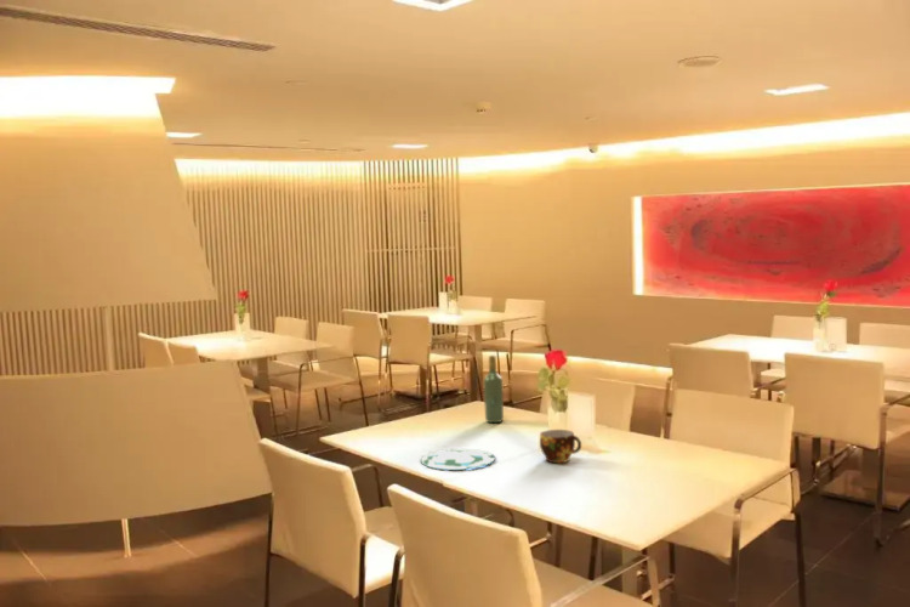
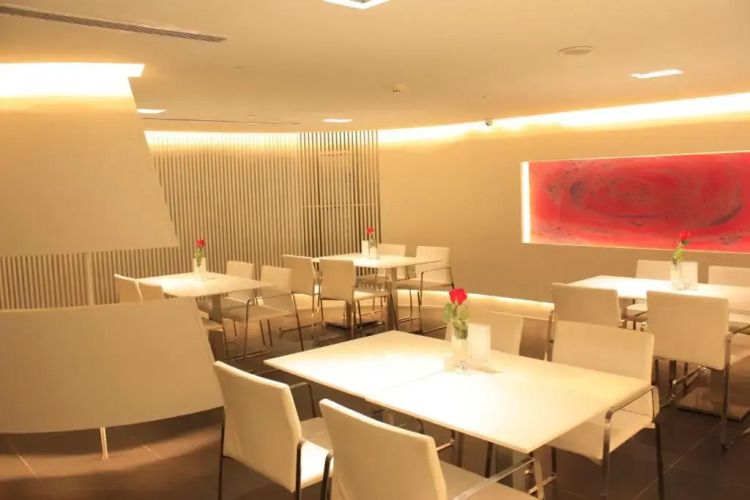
- wine bottle [482,354,505,424]
- cup [539,429,582,464]
- plate [420,448,496,471]
